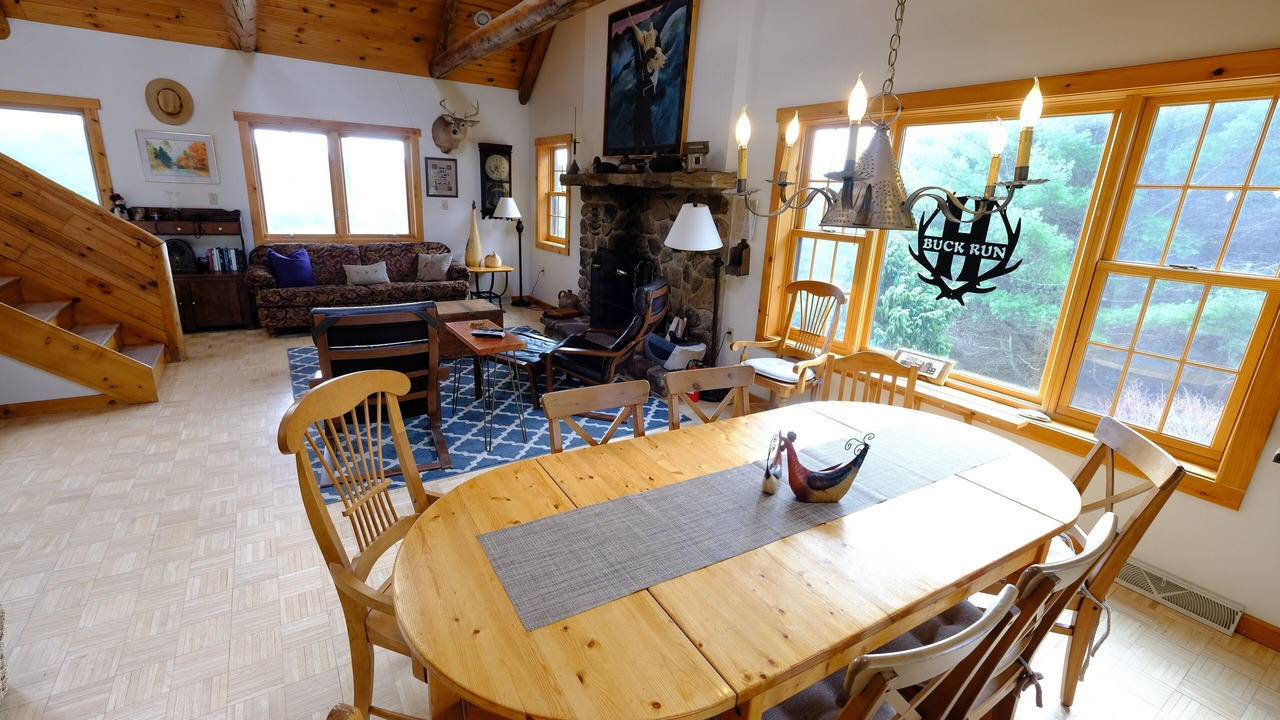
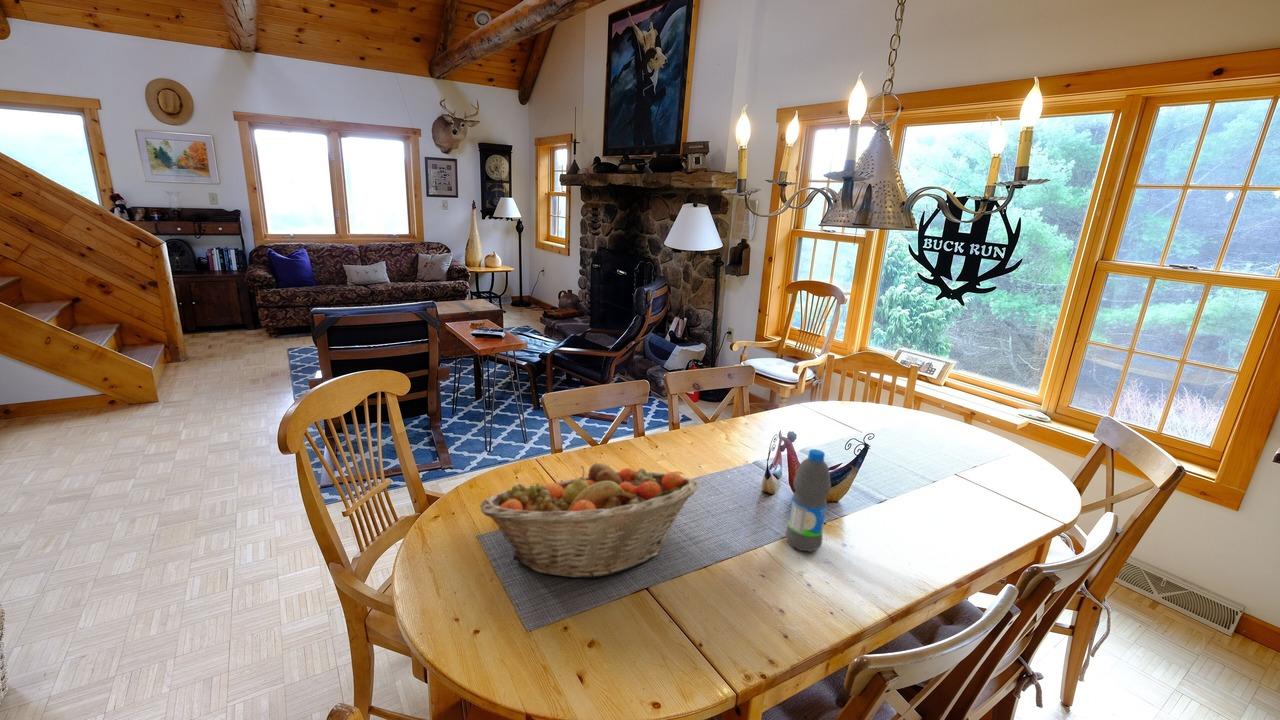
+ water bottle [785,448,832,553]
+ fruit basket [479,462,700,579]
